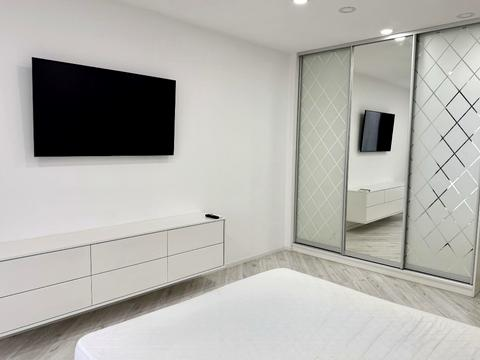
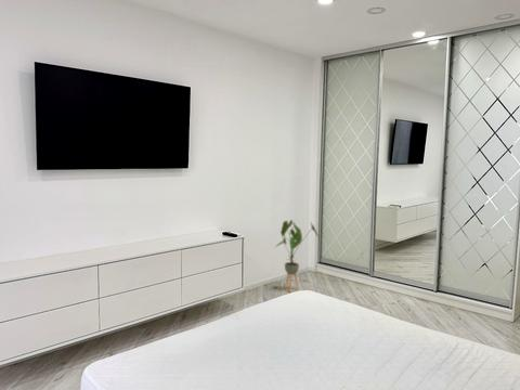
+ house plant [275,219,321,292]
